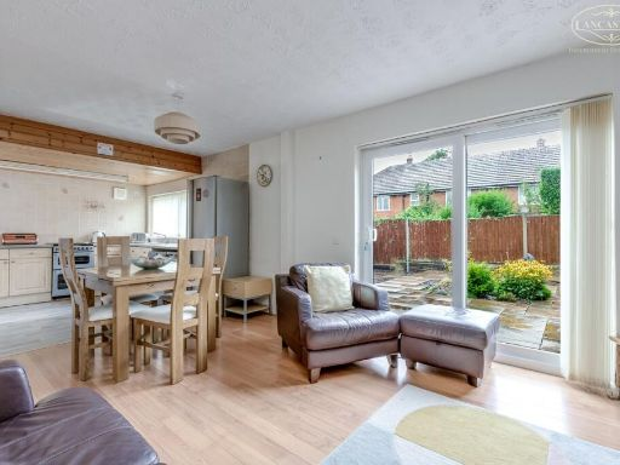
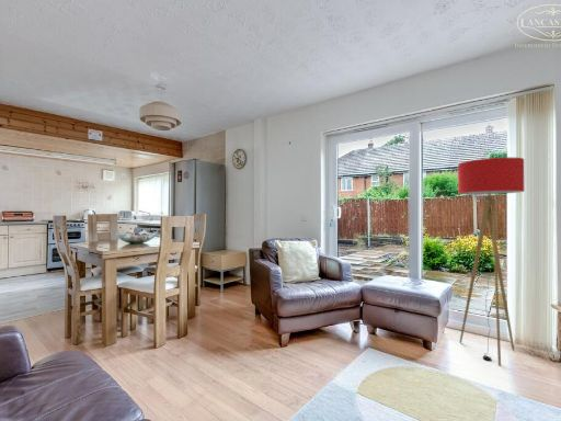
+ floor lamp [457,157,525,366]
